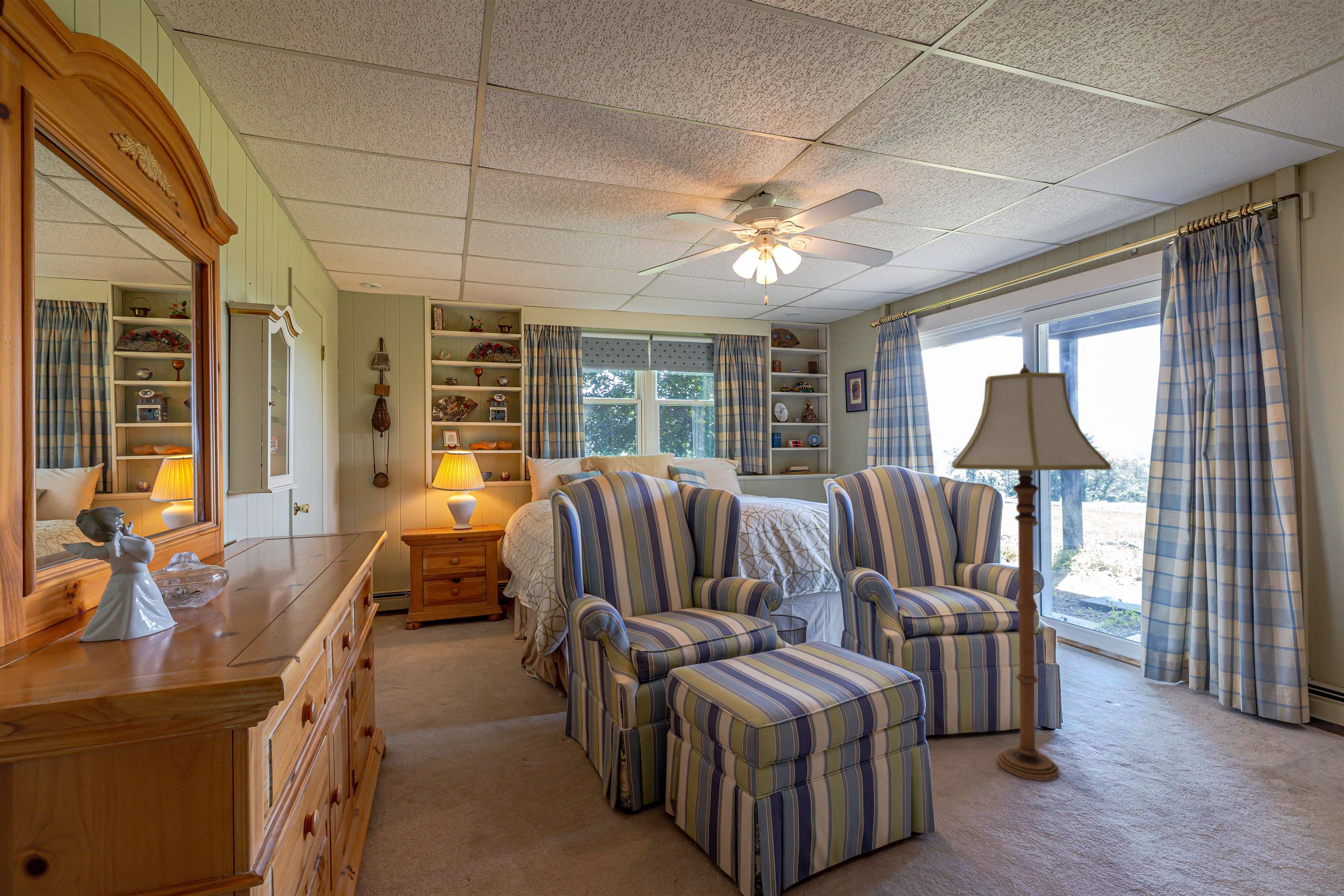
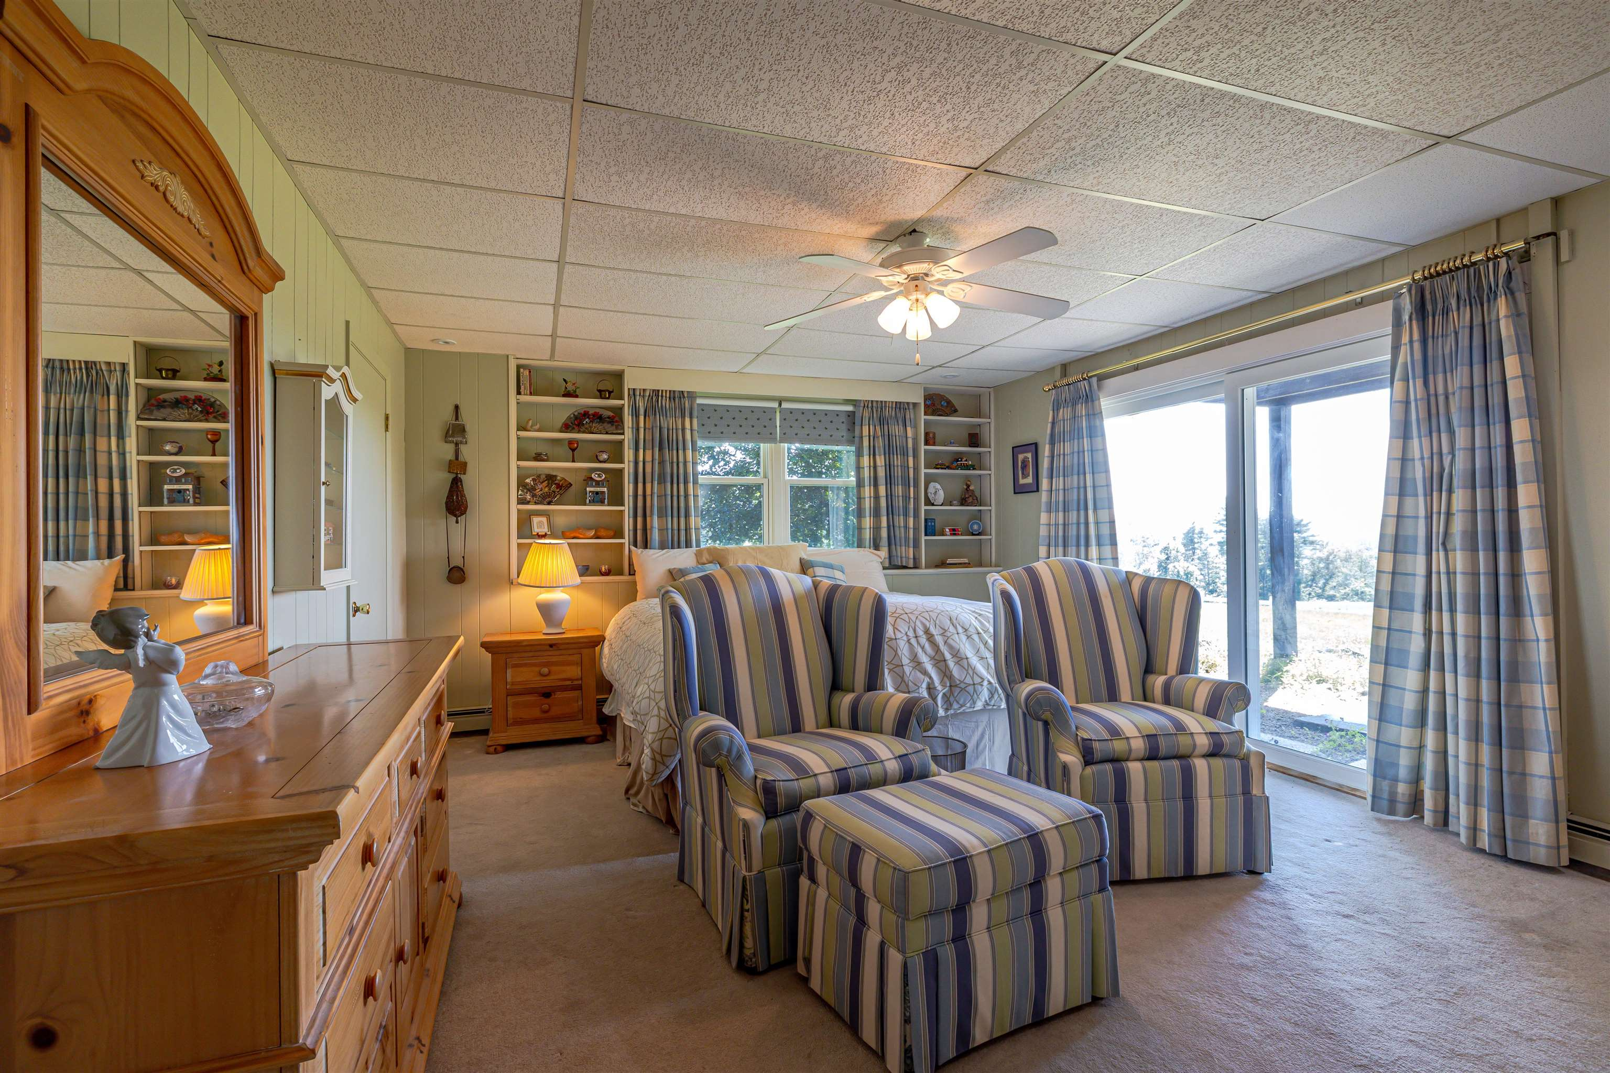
- floor lamp [952,363,1112,781]
